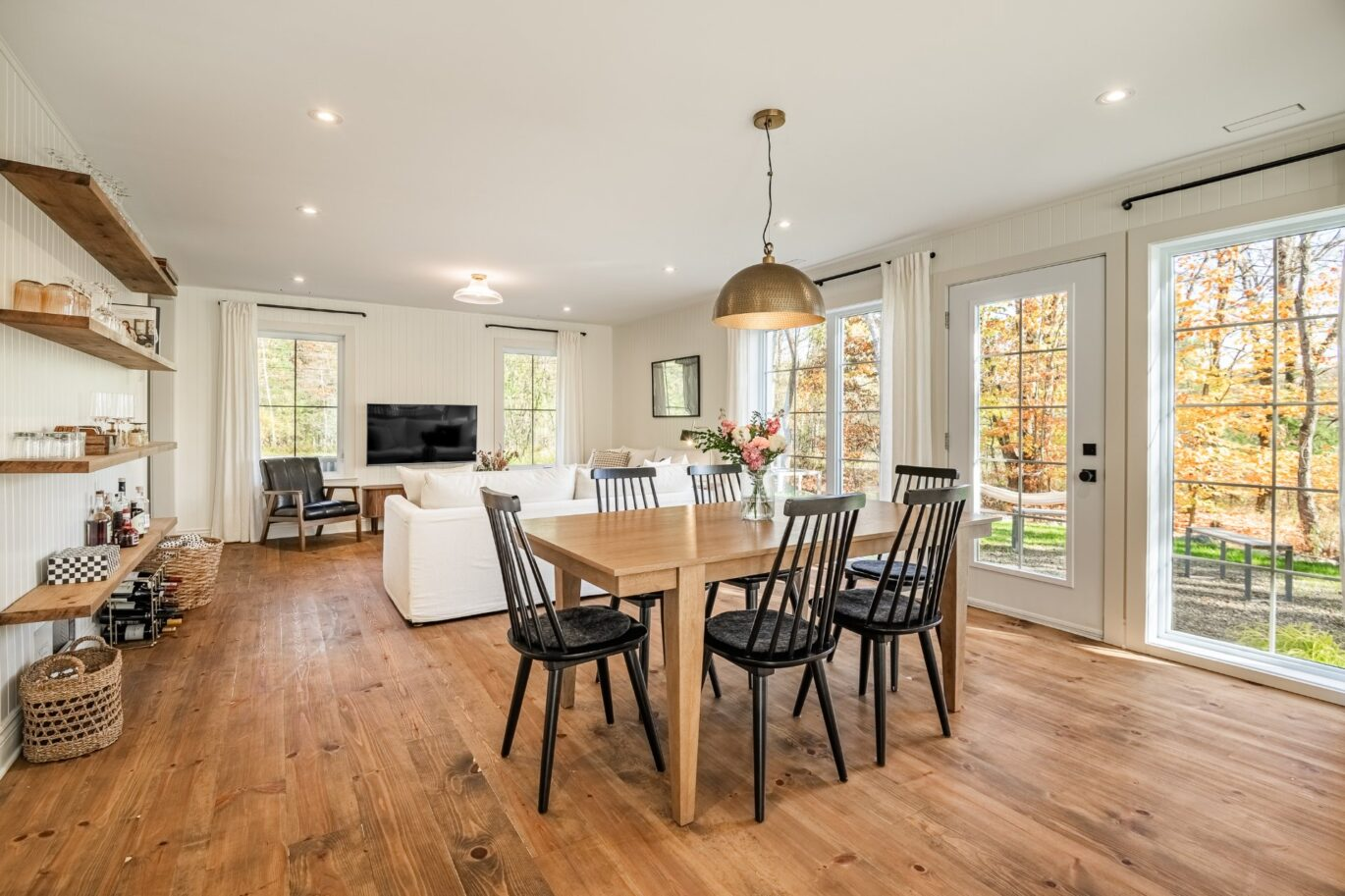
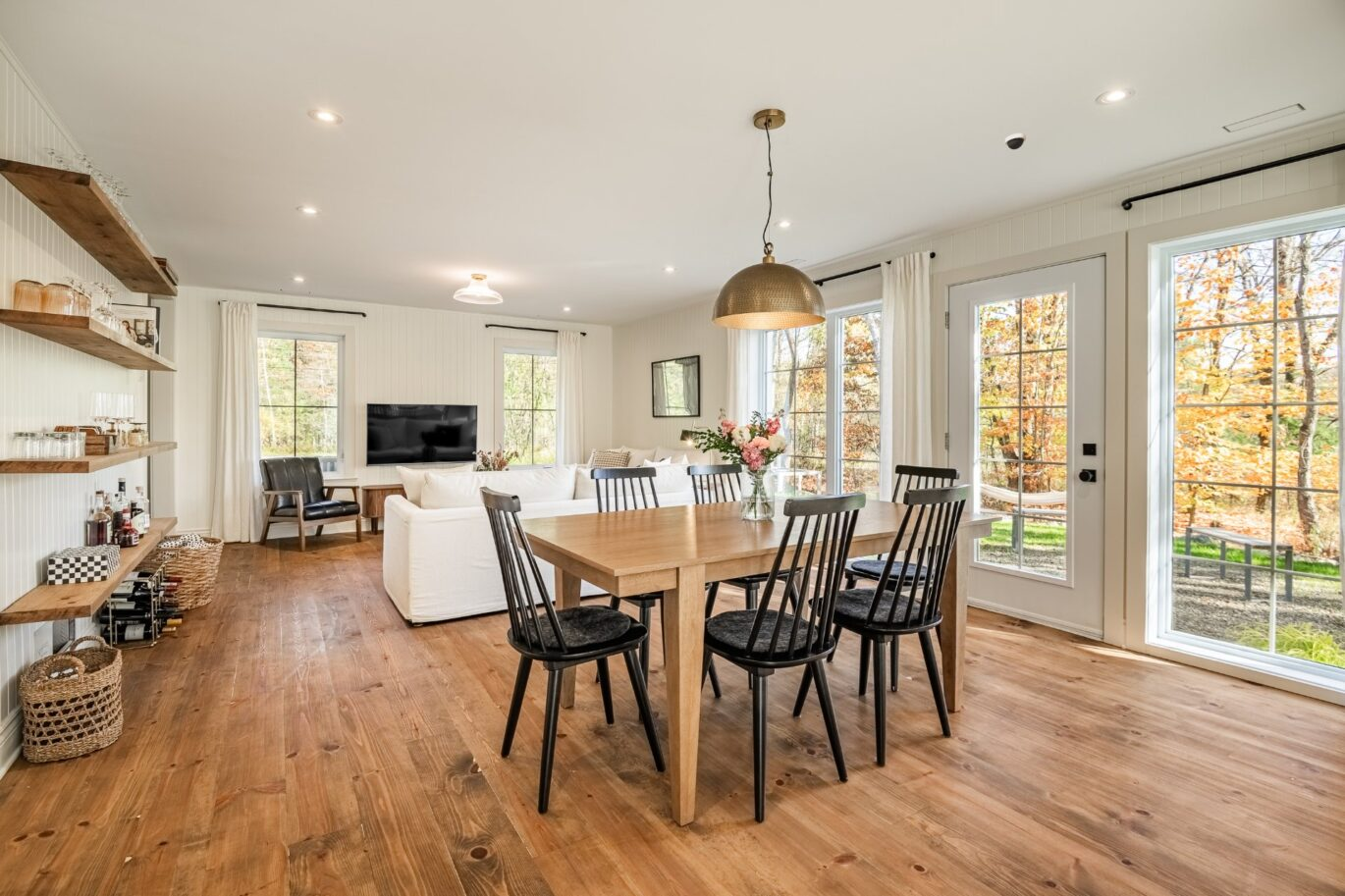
+ dome security camera [1004,132,1027,150]
